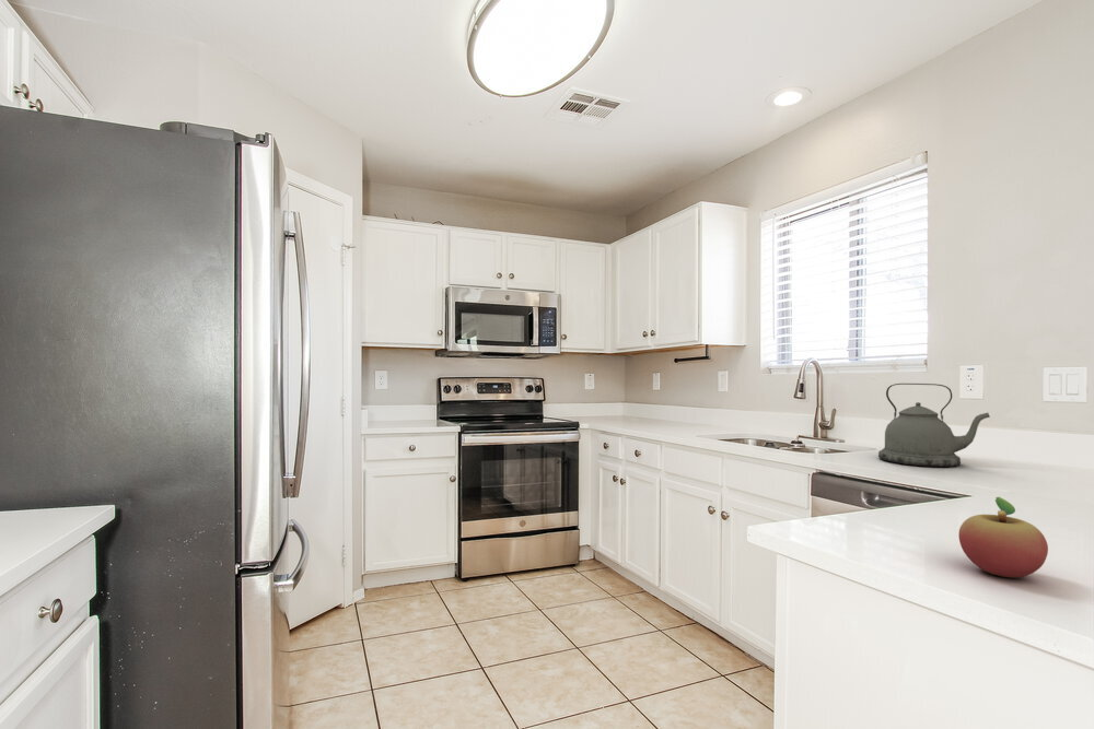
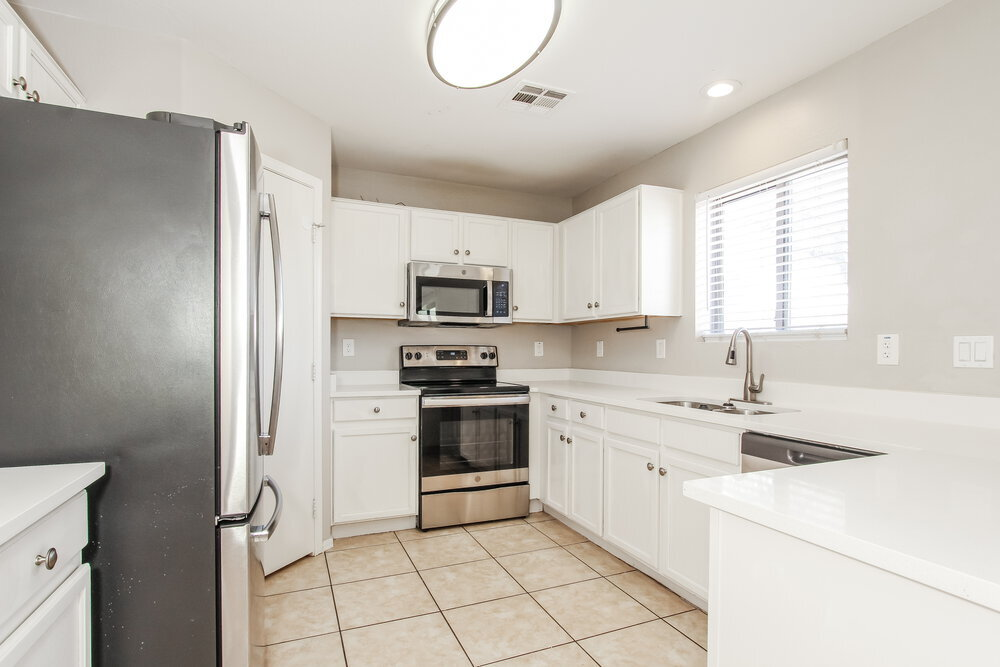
- kettle [877,383,991,468]
- fruit [957,496,1049,579]
